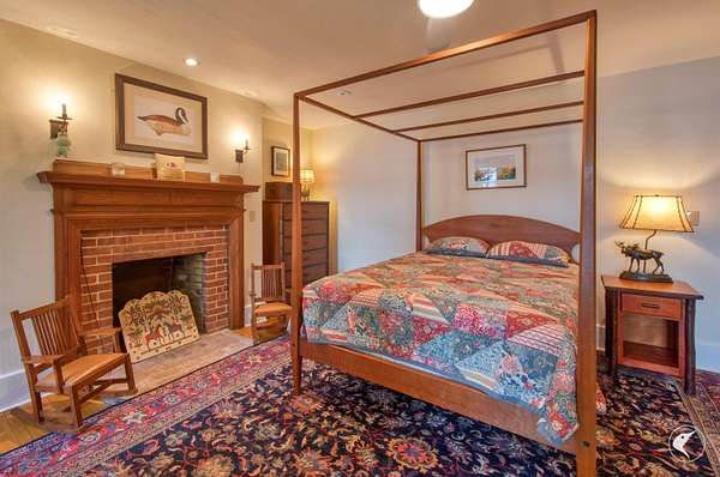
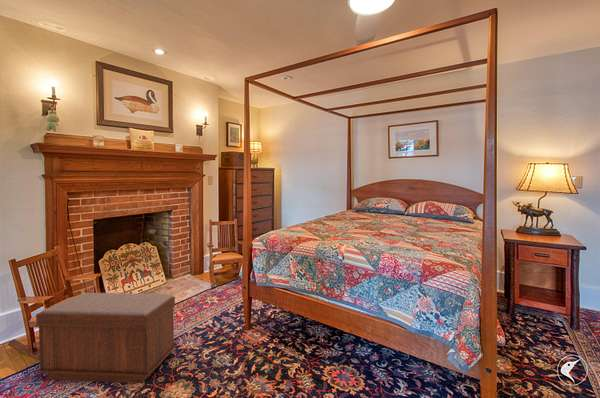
+ bench [35,292,177,384]
